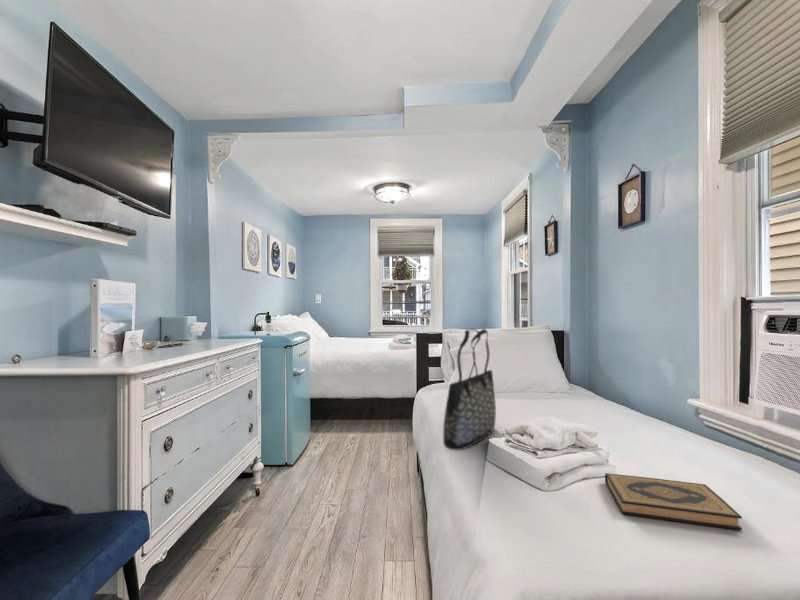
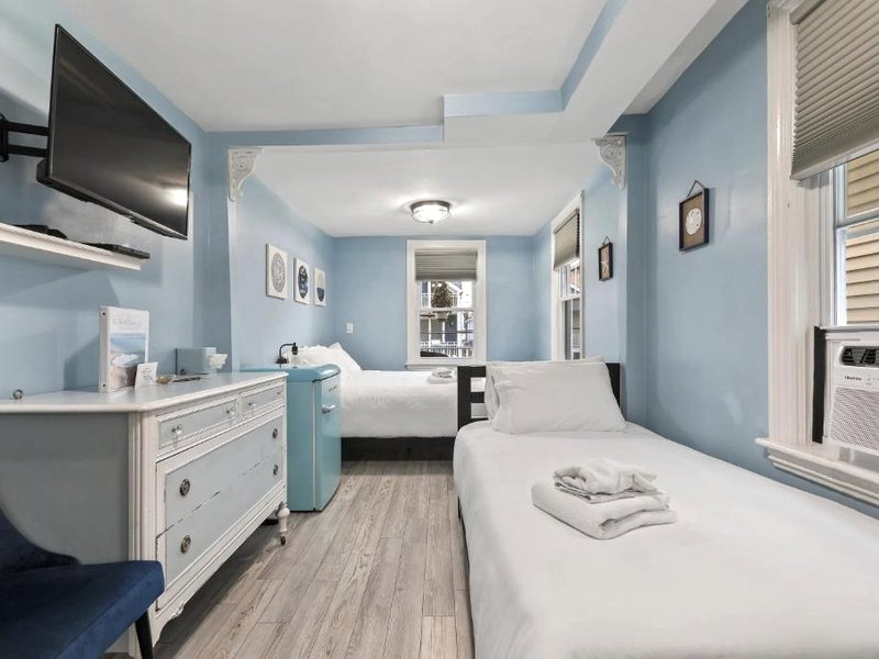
- tote bag [442,328,497,451]
- hardback book [604,472,743,531]
